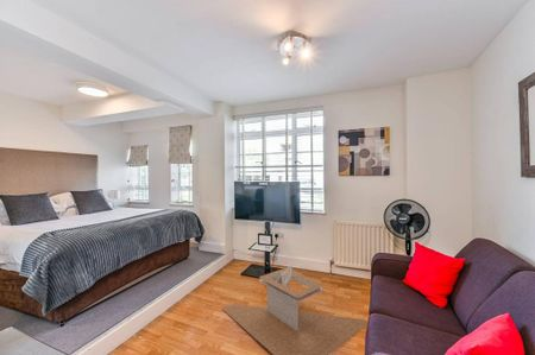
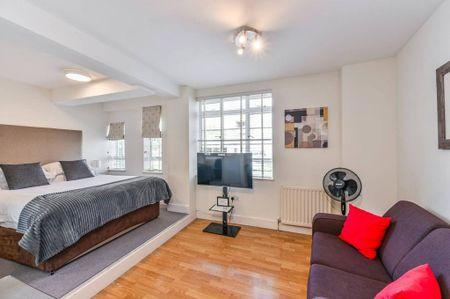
- coffee table [221,264,369,355]
